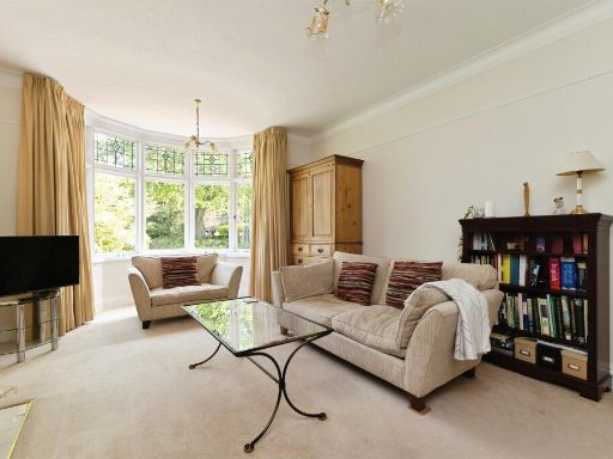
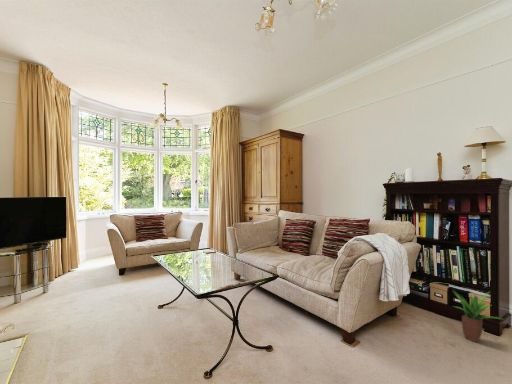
+ potted plant [452,289,505,343]
